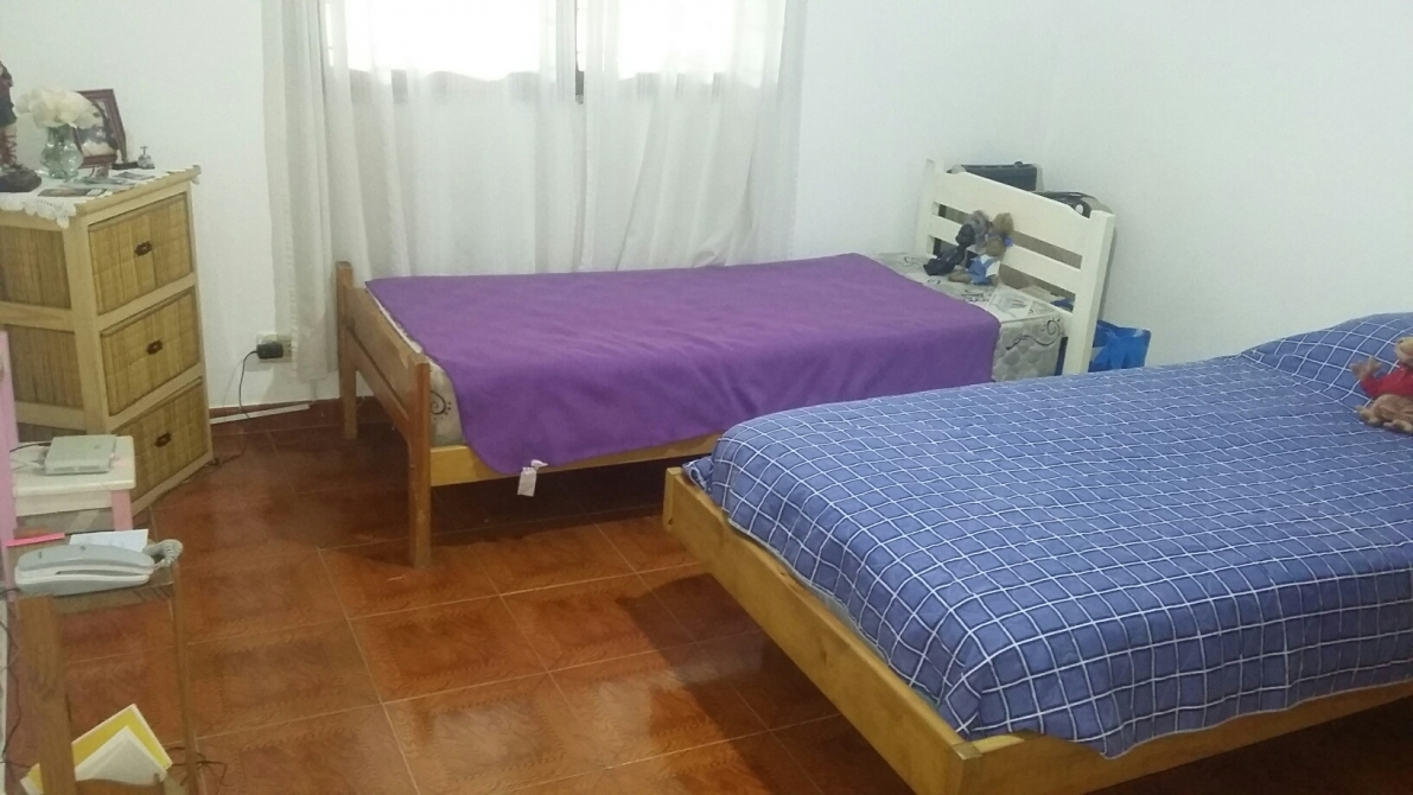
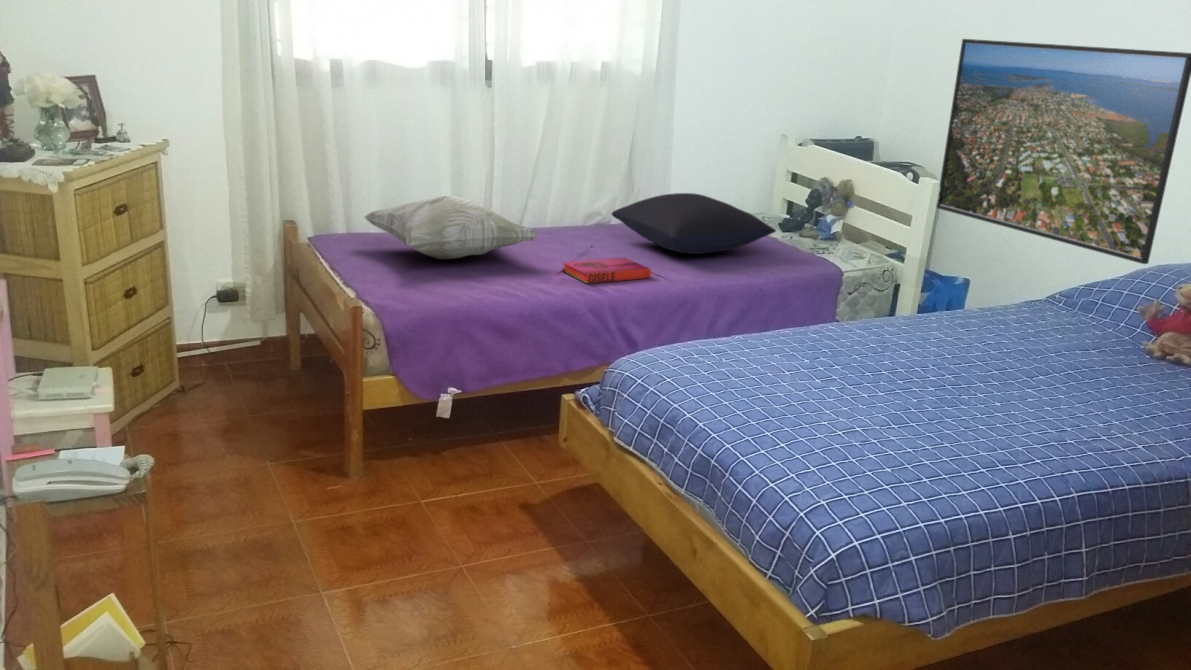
+ decorative pillow [363,194,539,260]
+ pillow [611,192,777,255]
+ hardback book [562,256,652,285]
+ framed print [936,38,1191,265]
